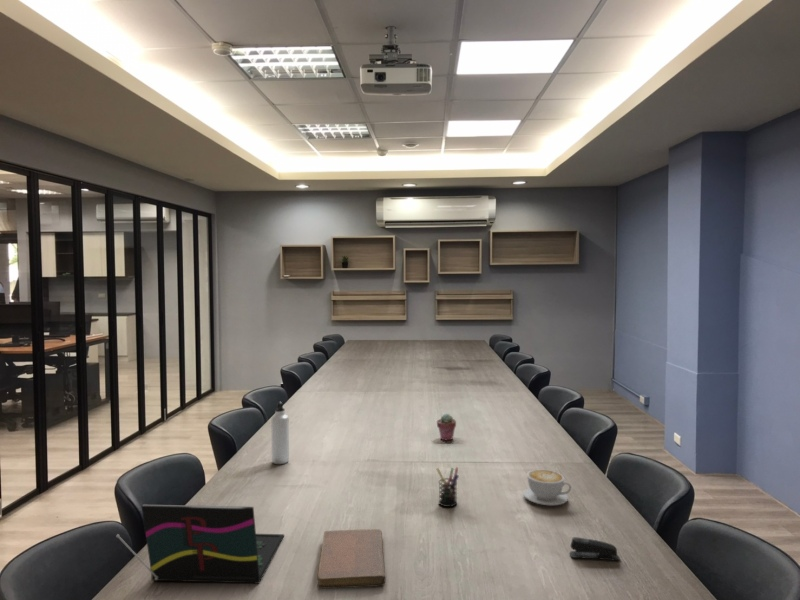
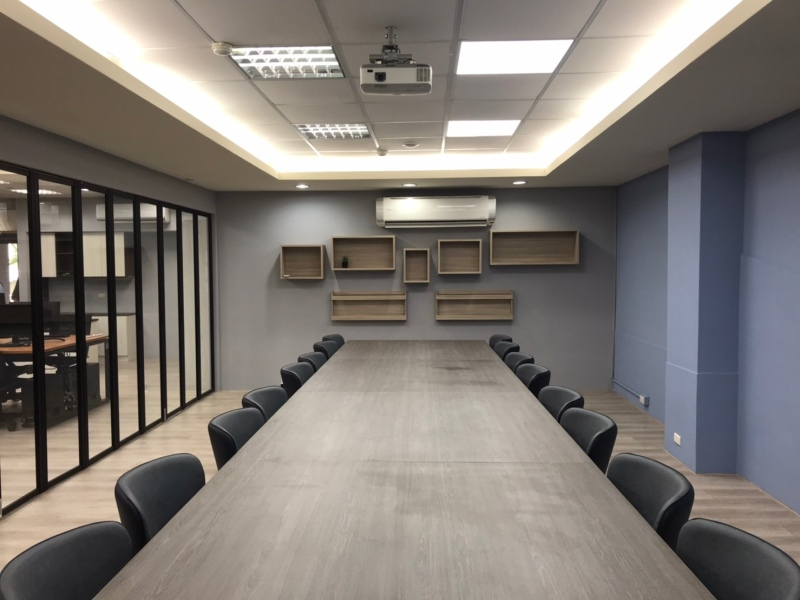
- coffee cup [522,469,572,506]
- pen holder [435,466,460,508]
- laptop [115,503,285,585]
- stapler [569,536,621,561]
- potted succulent [436,413,457,442]
- water bottle [271,401,290,465]
- notebook [316,528,386,590]
